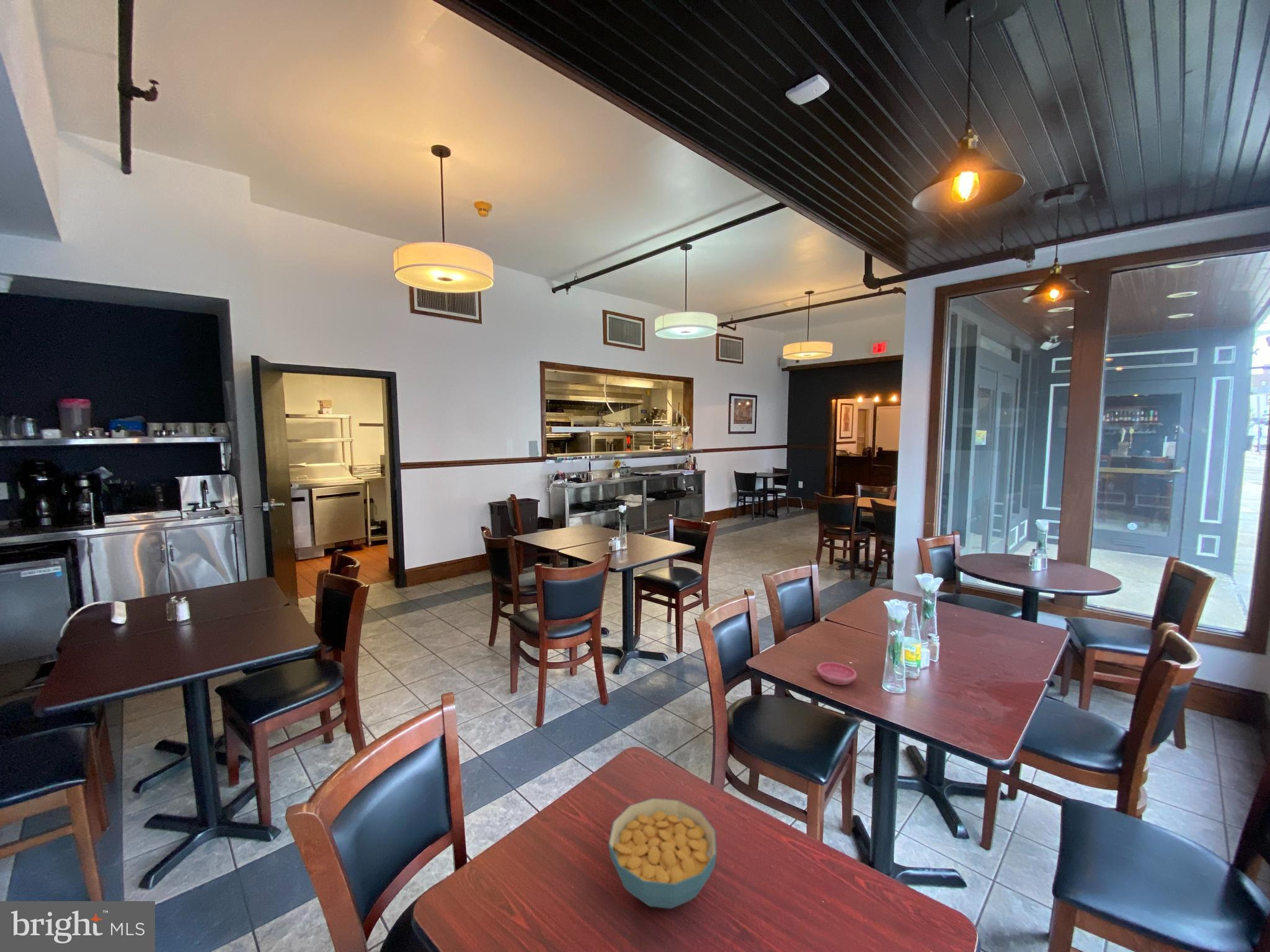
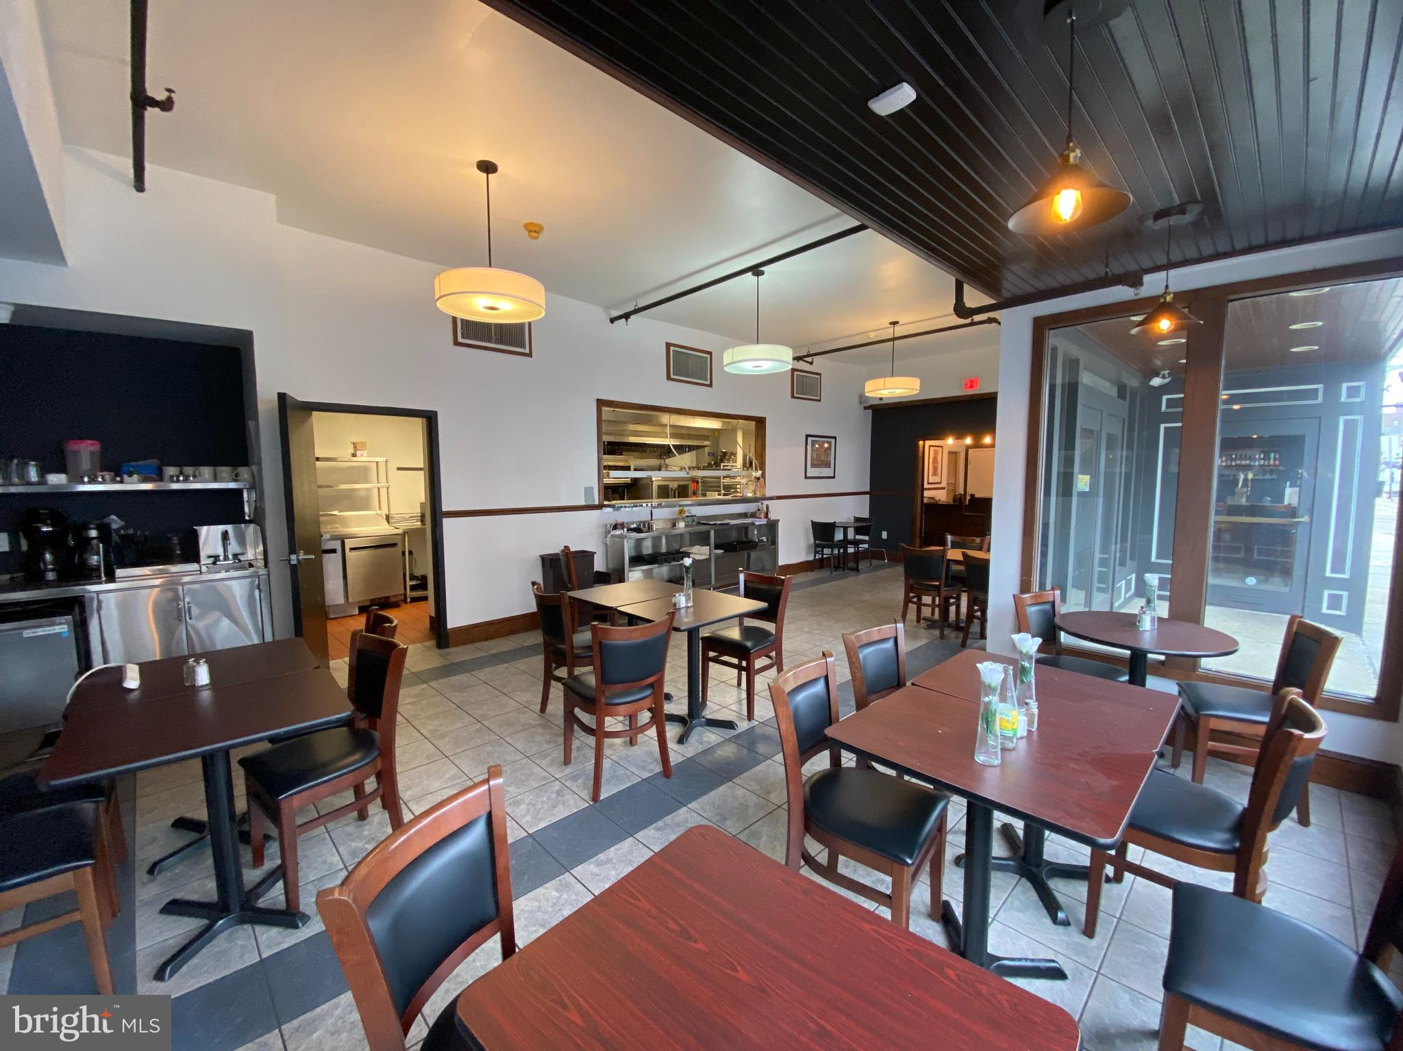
- saucer [816,661,857,685]
- cereal bowl [608,798,717,909]
